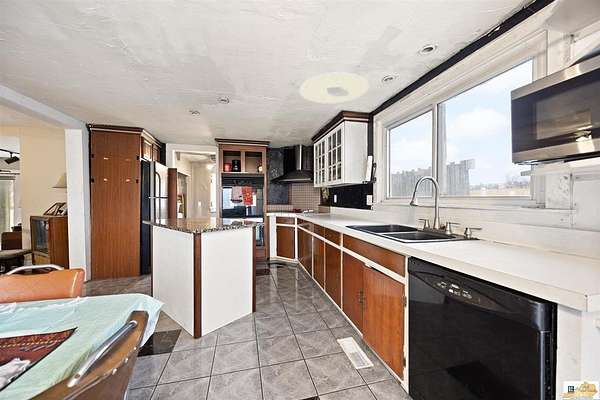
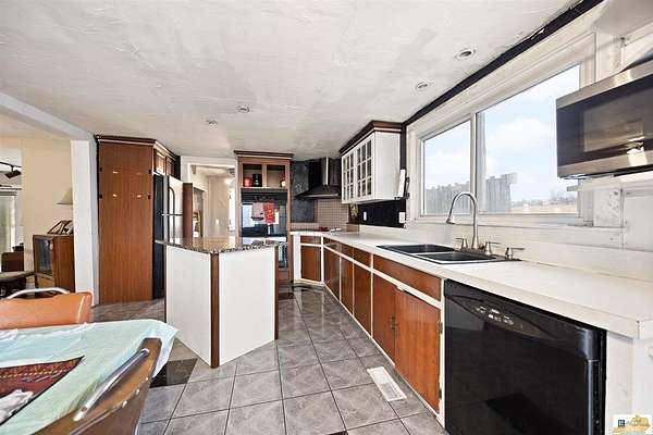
- ceiling light [299,71,370,105]
